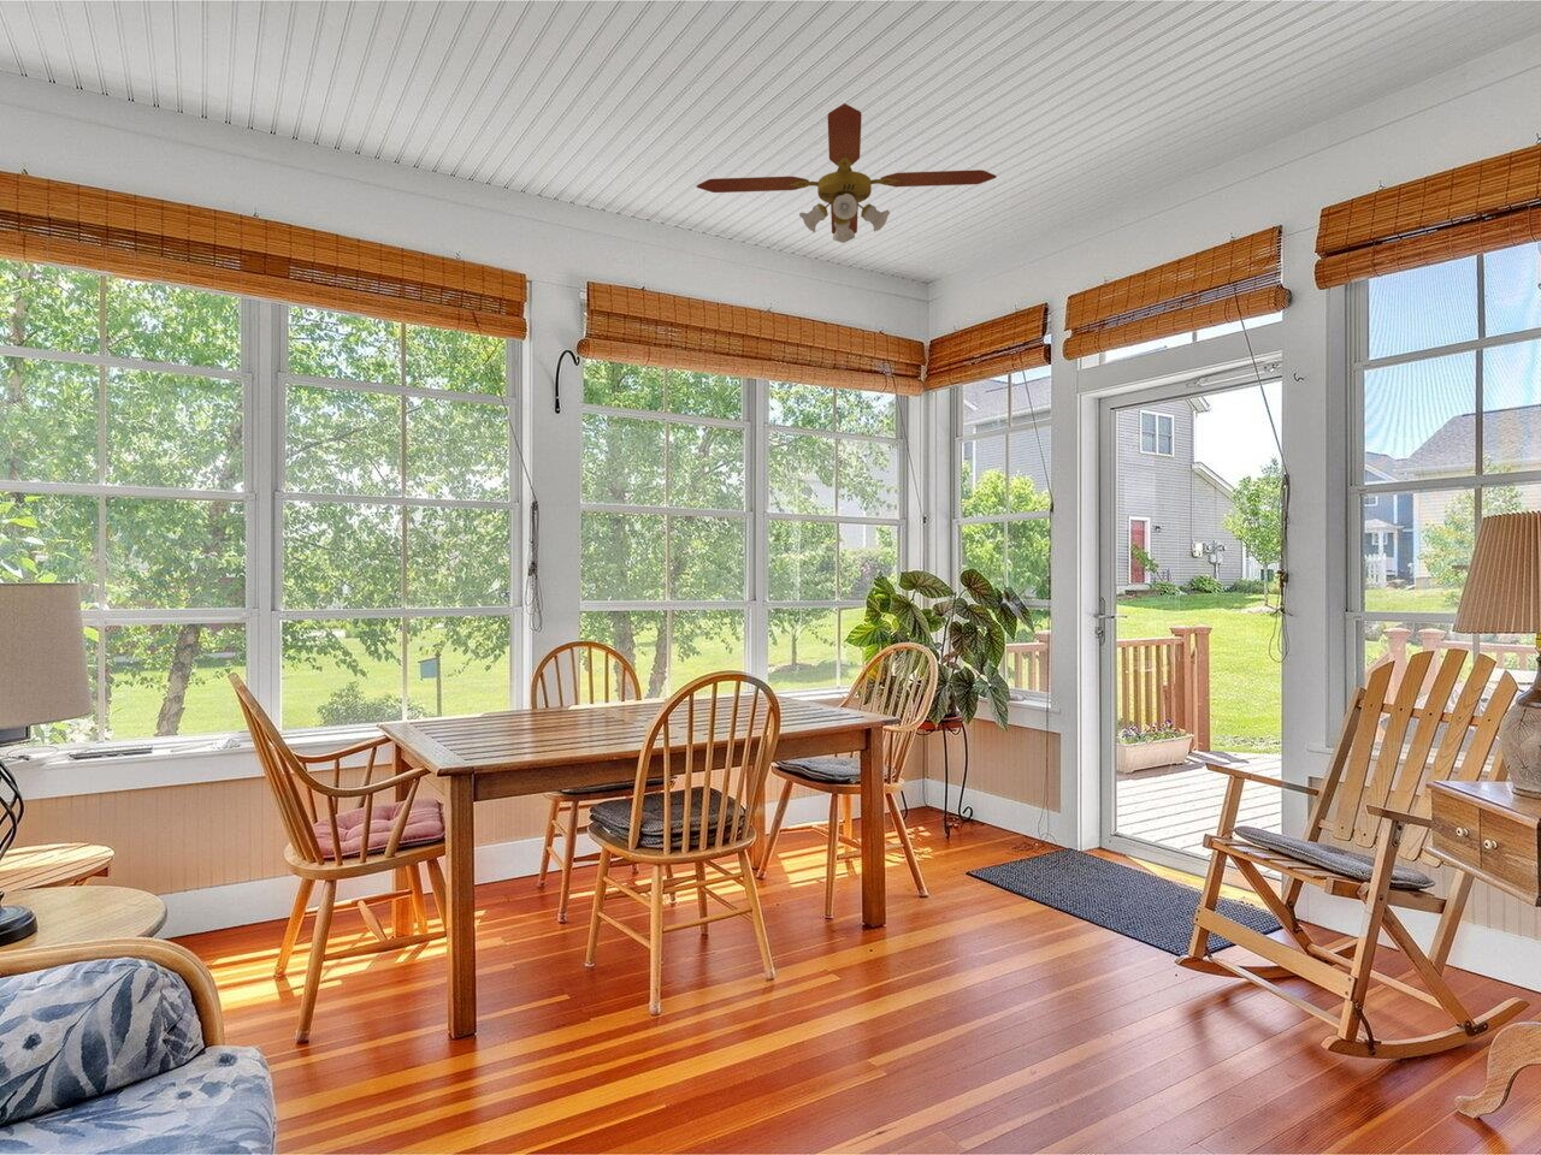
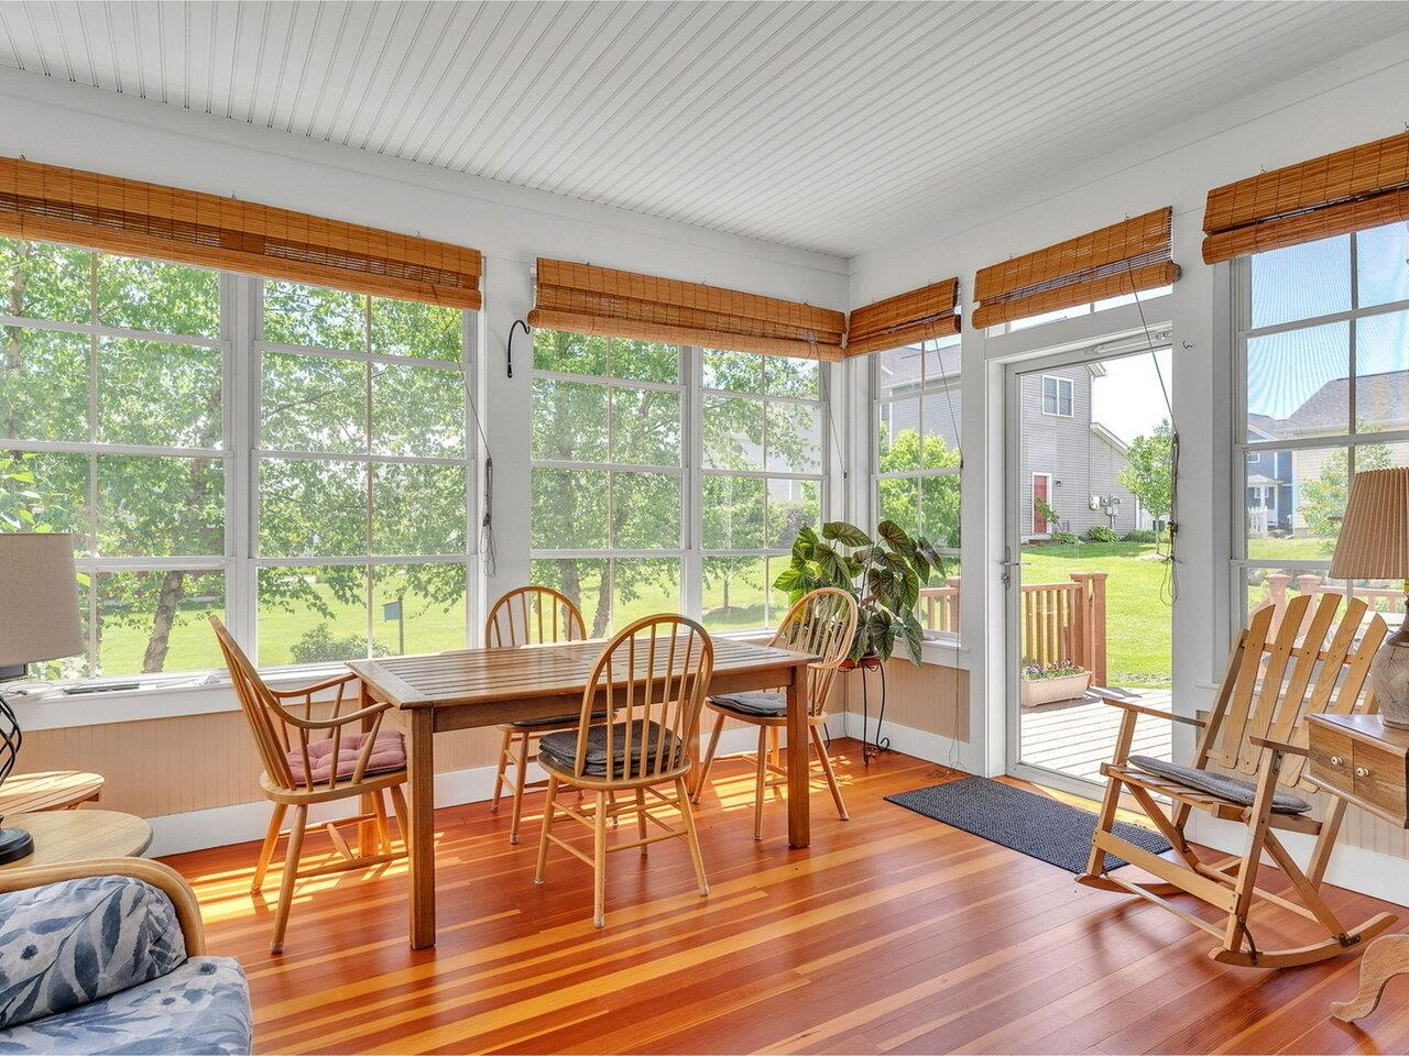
- ceiling fan [695,102,999,244]
